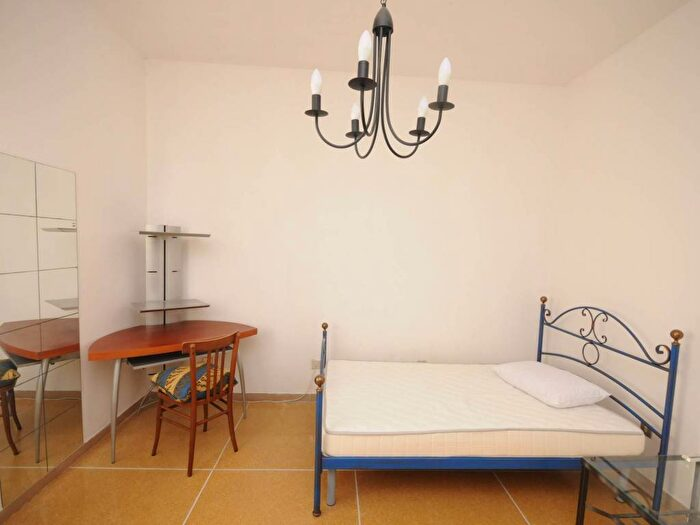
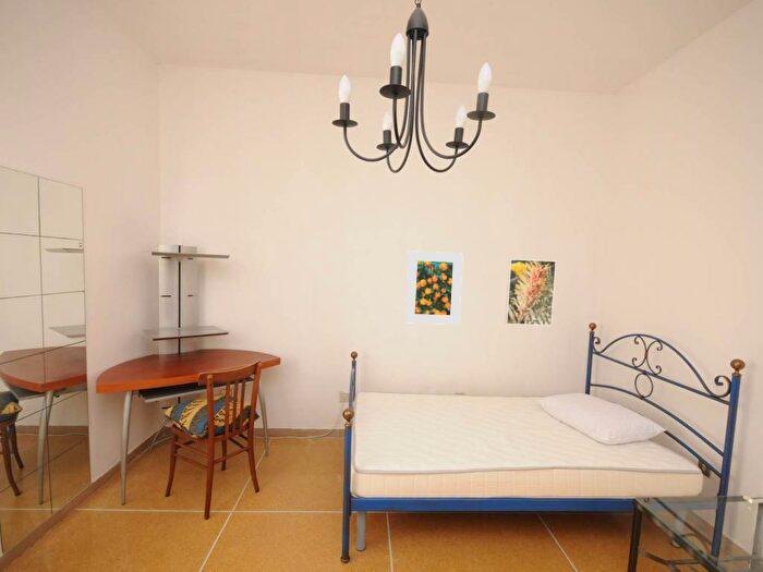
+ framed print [404,250,464,326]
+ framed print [504,258,557,327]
